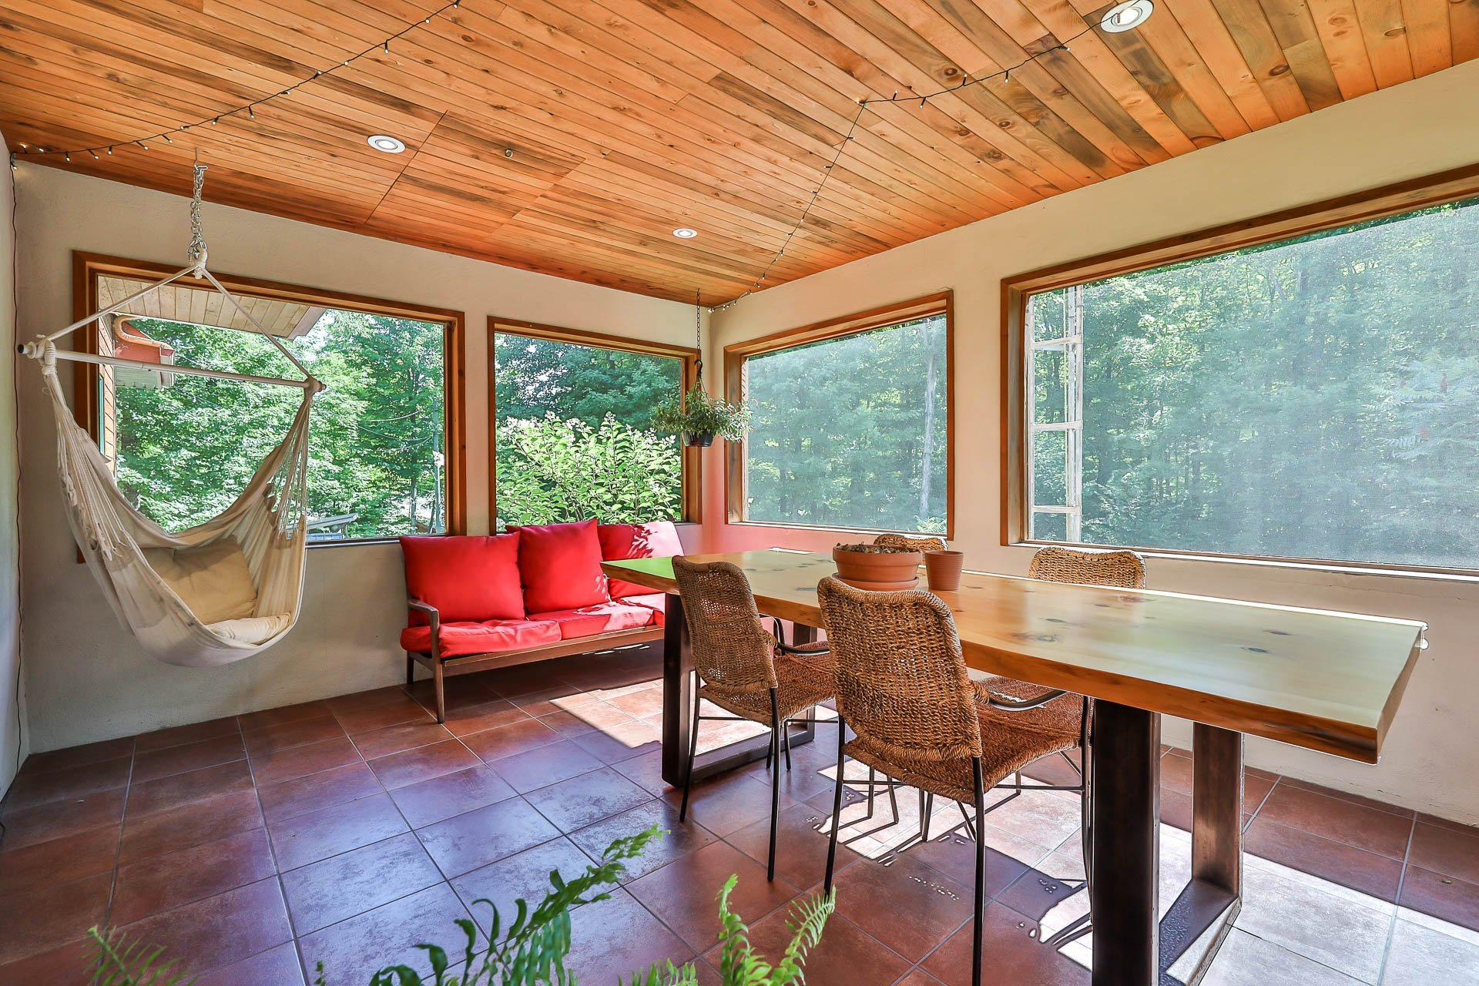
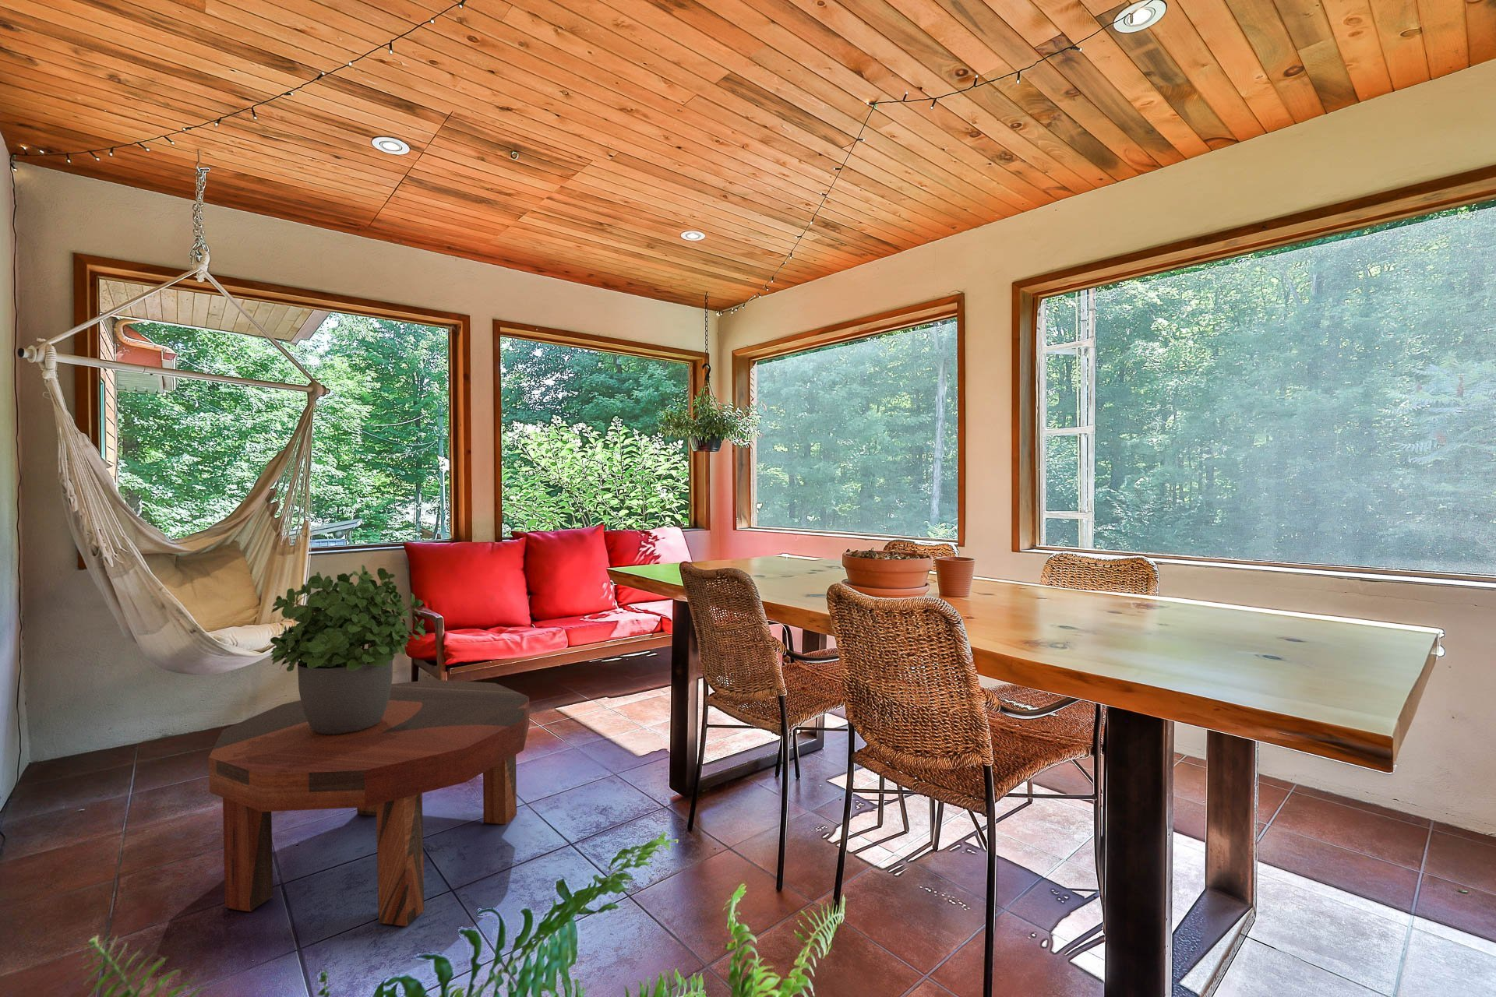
+ coffee table [208,679,530,927]
+ potted plant [269,564,426,734]
